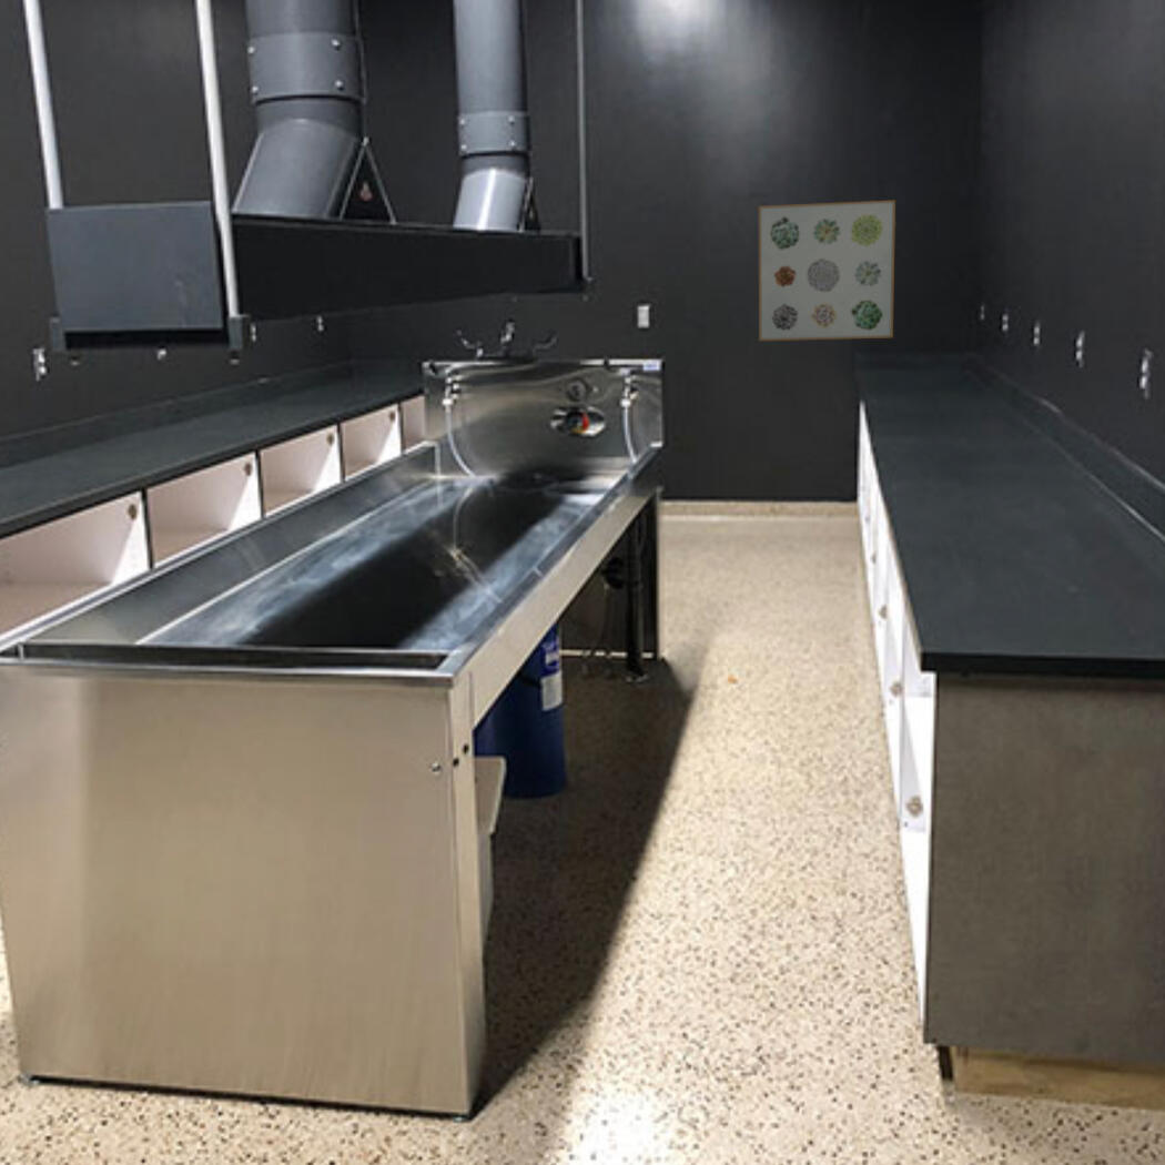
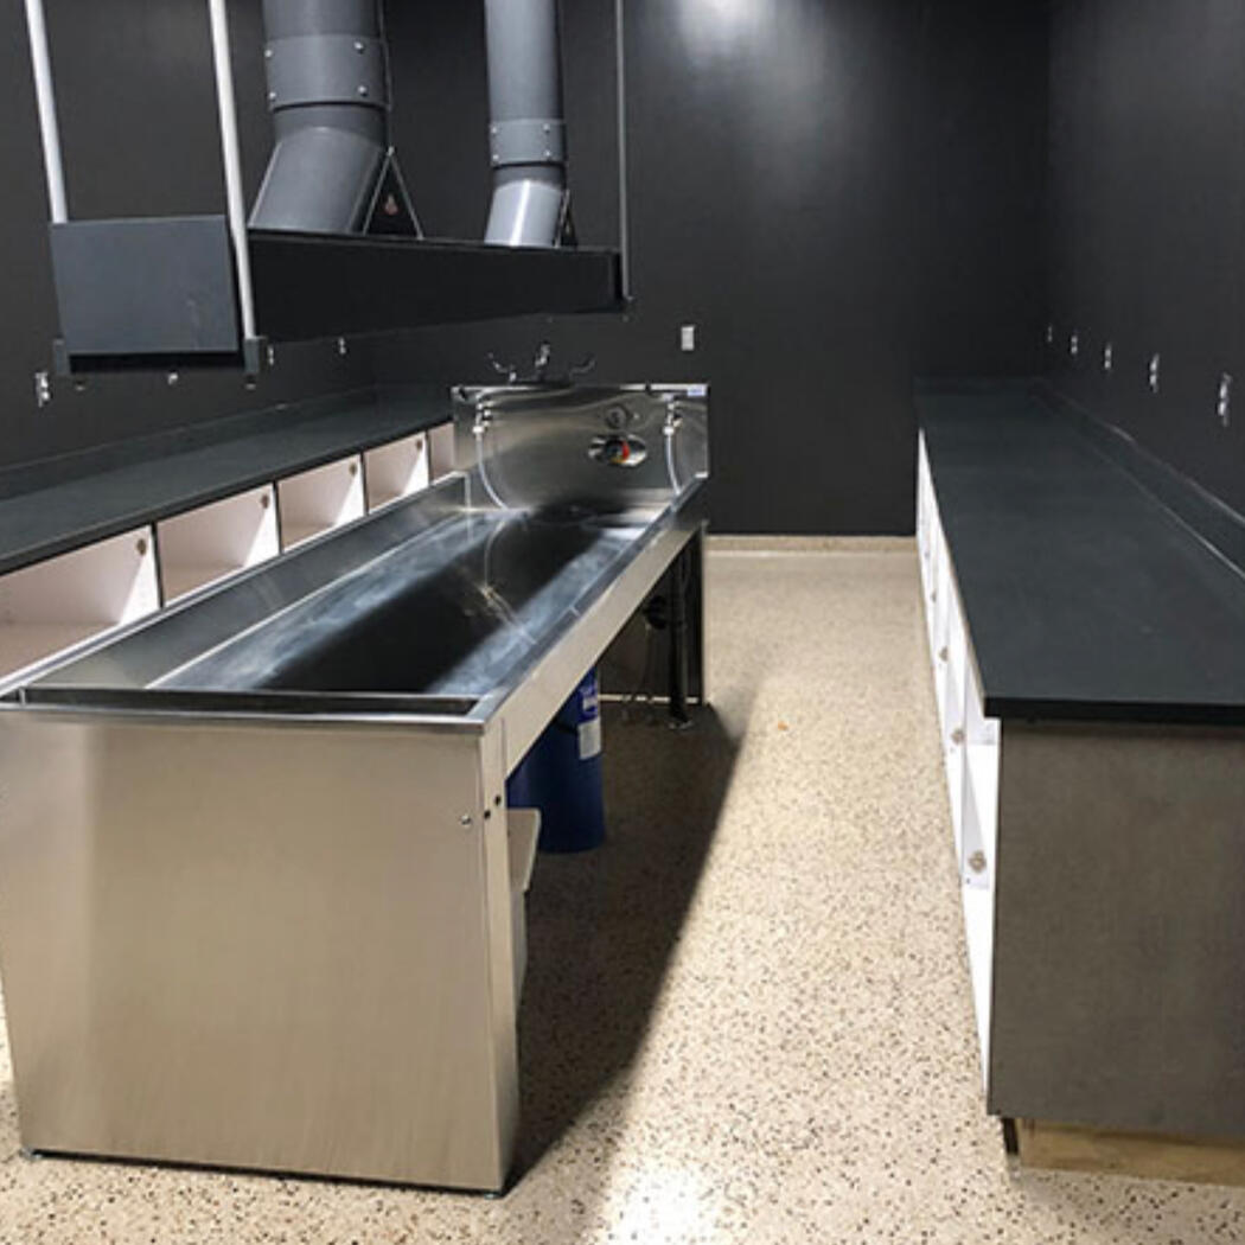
- wall art [758,200,896,342]
